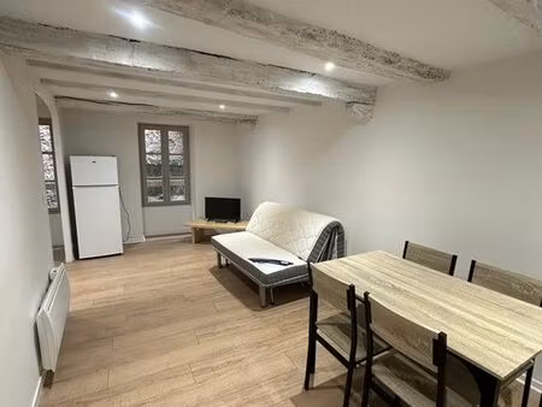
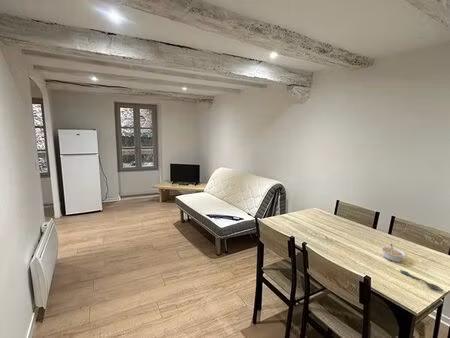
+ spoon [399,269,444,292]
+ legume [380,243,407,263]
